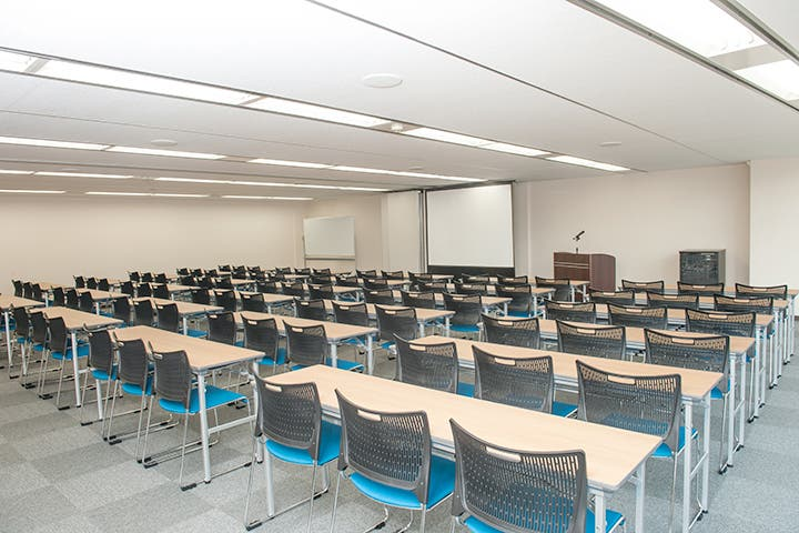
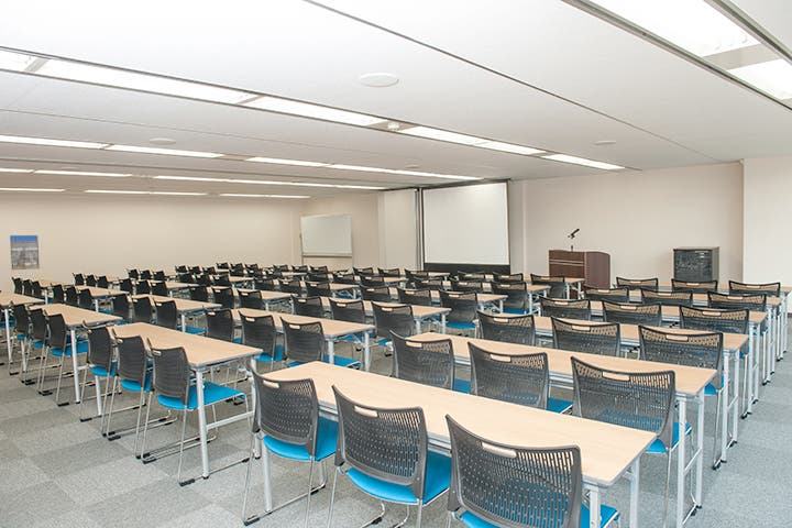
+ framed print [9,234,41,271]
